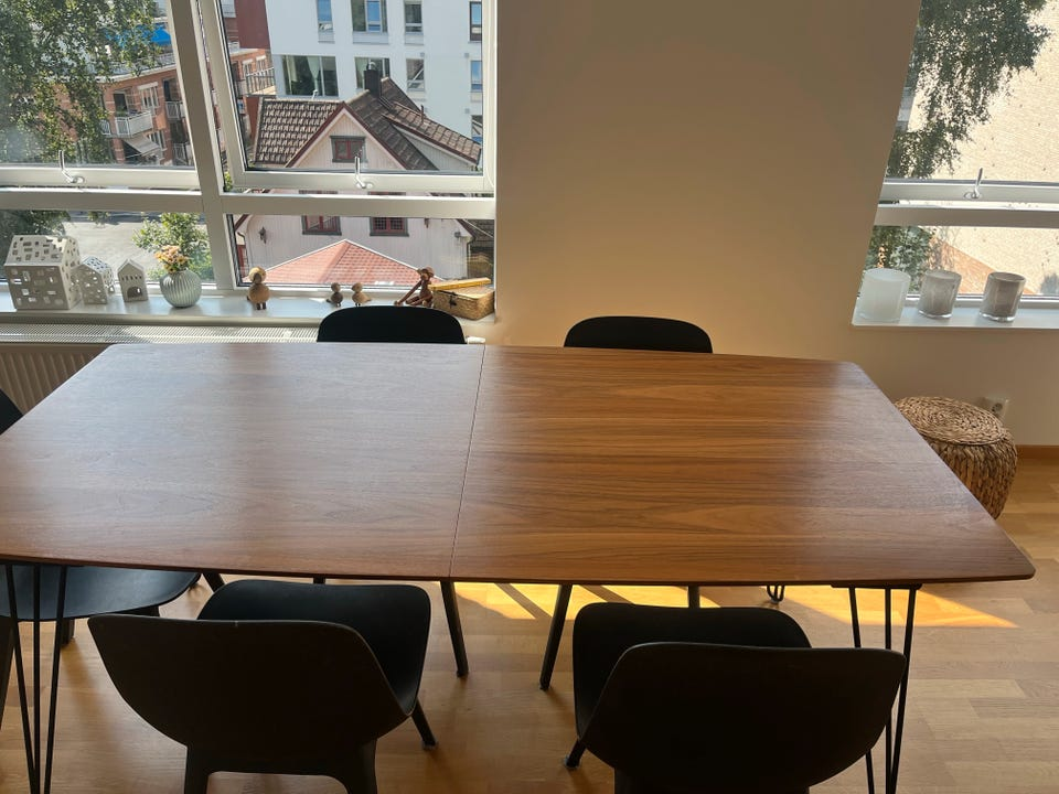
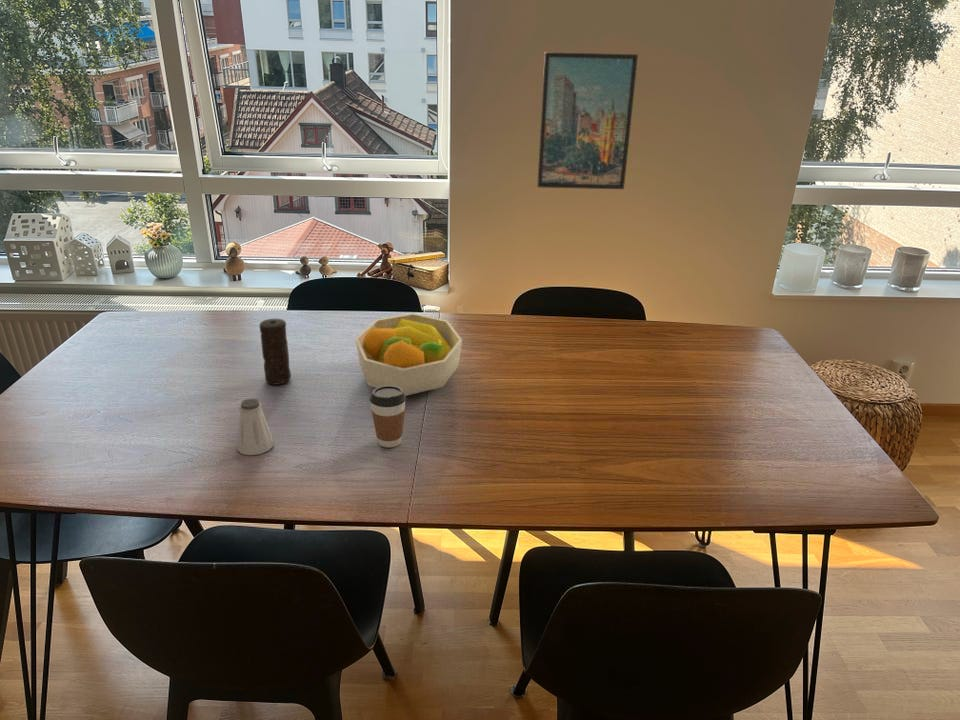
+ candle [259,318,292,386]
+ coffee cup [369,386,407,448]
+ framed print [536,51,639,190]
+ fruit bowl [354,312,463,397]
+ saltshaker [236,397,274,456]
